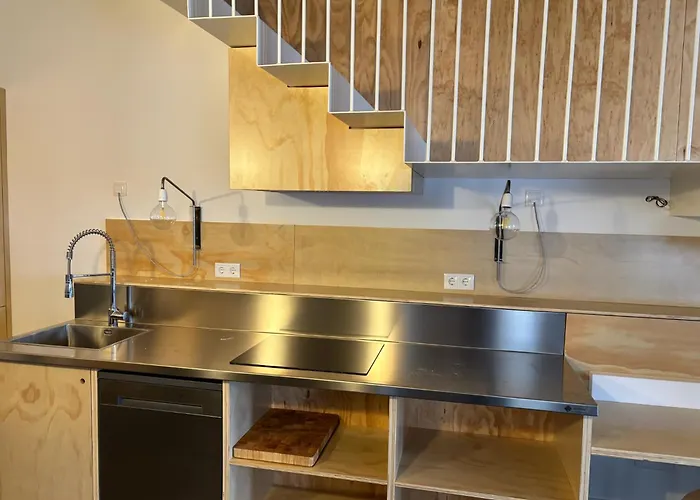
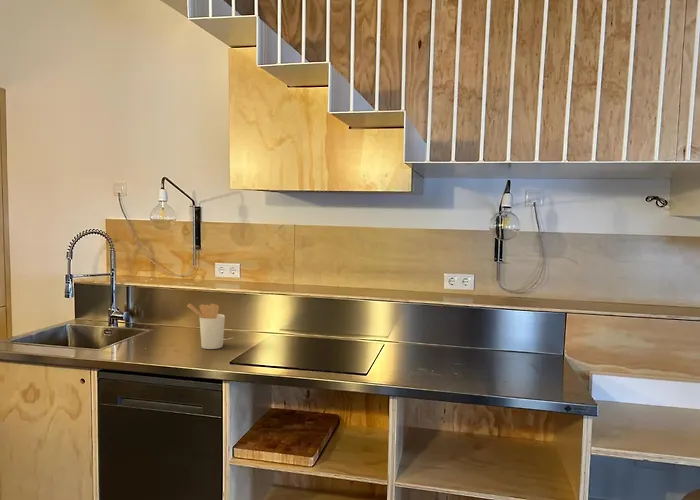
+ utensil holder [187,303,226,350]
